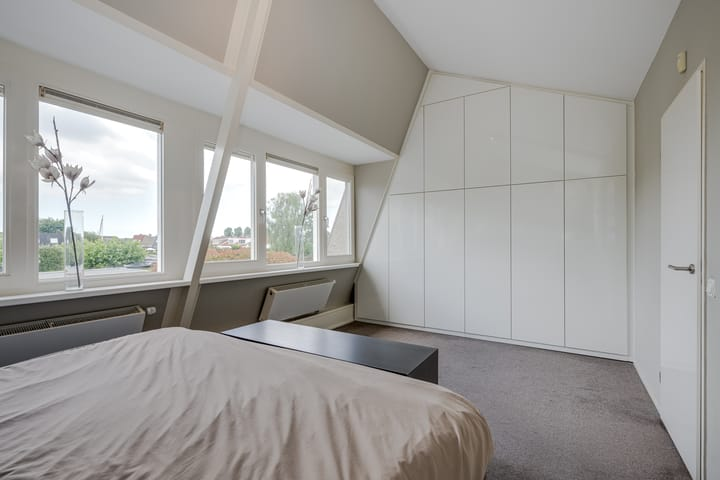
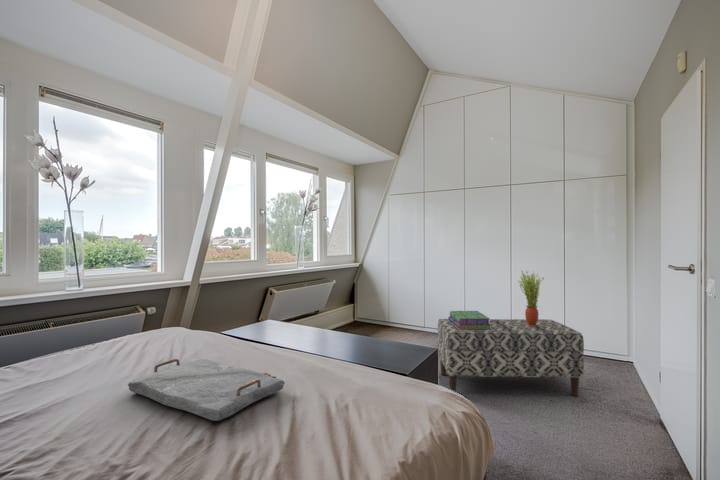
+ potted plant [518,269,545,325]
+ bench [436,318,585,397]
+ serving tray [127,358,286,422]
+ stack of books [447,310,492,330]
